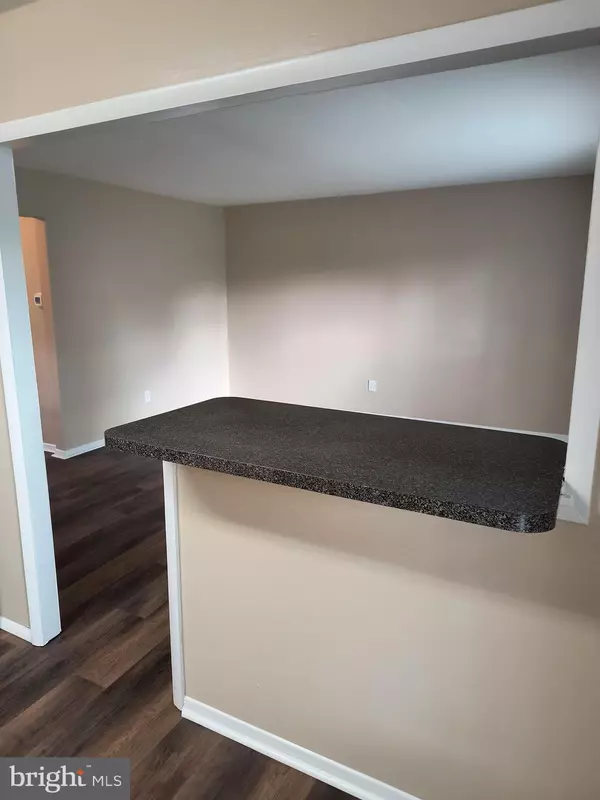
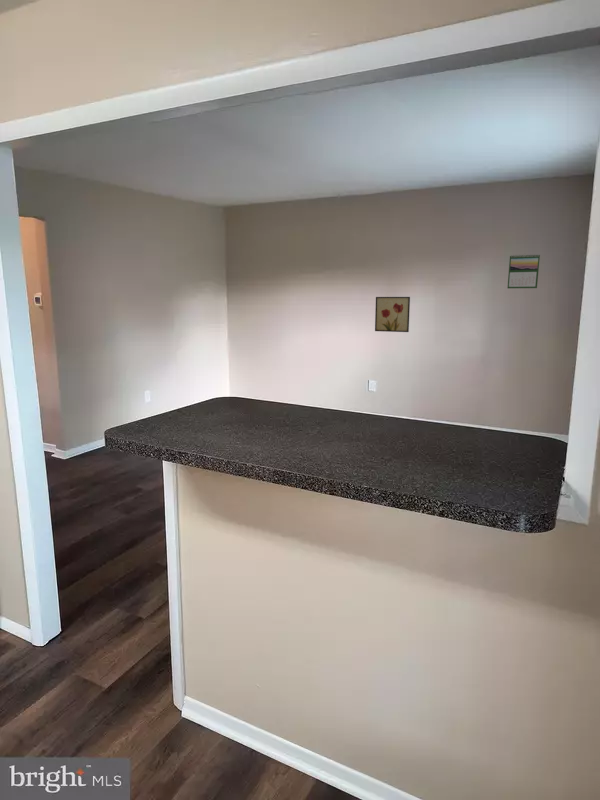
+ wall art [374,296,411,333]
+ calendar [507,253,541,289]
